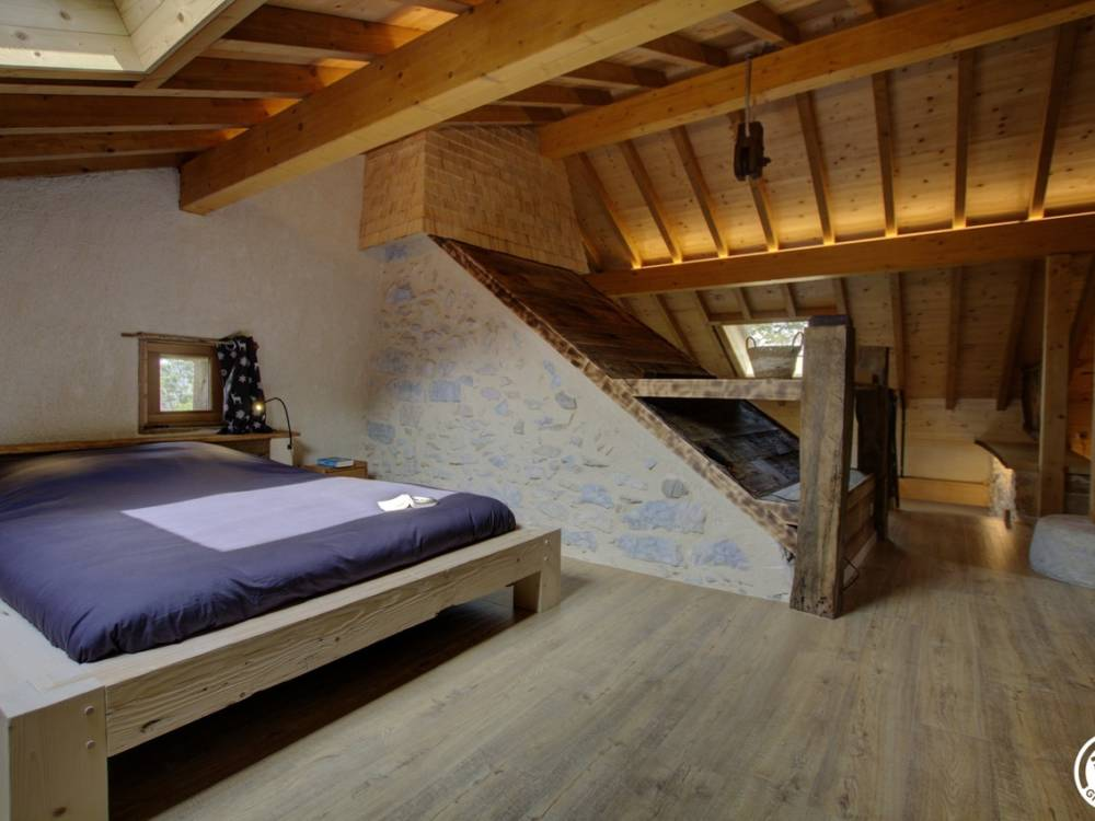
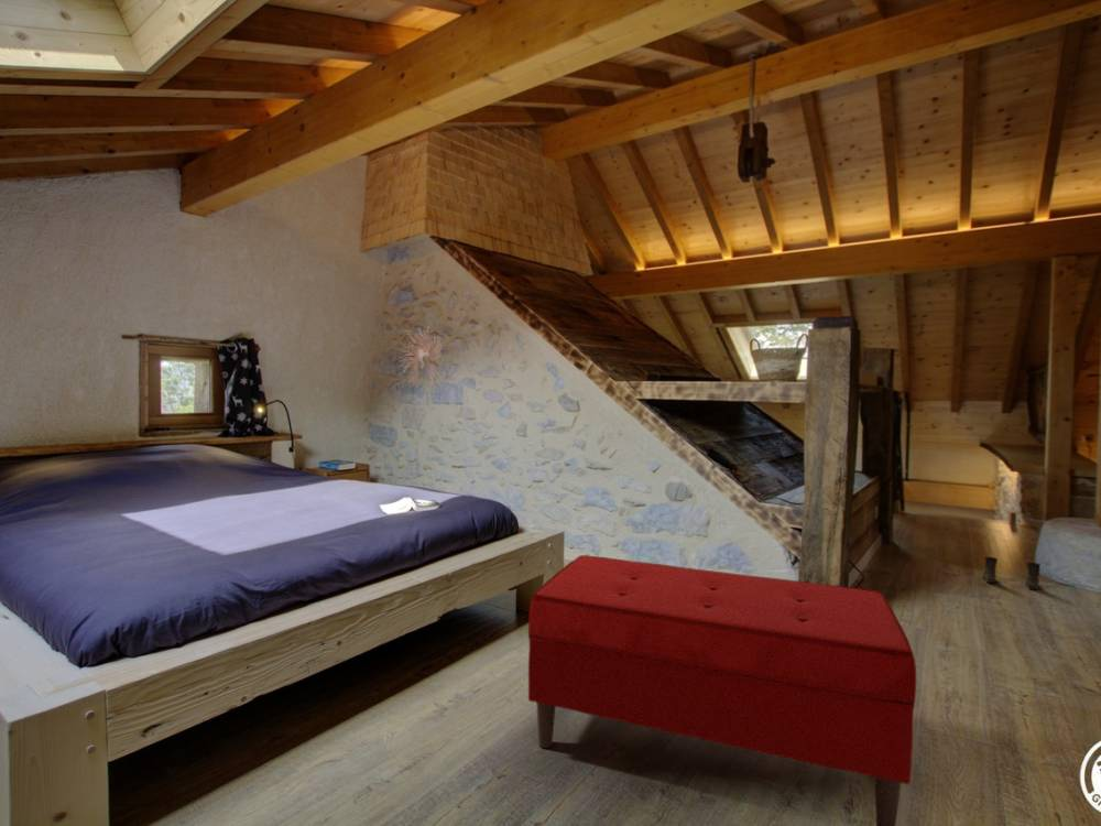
+ wall sculpture [397,324,444,390]
+ boots [981,555,1042,590]
+ bench [527,554,917,826]
